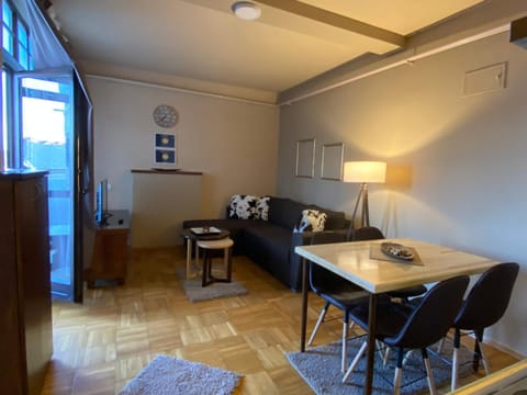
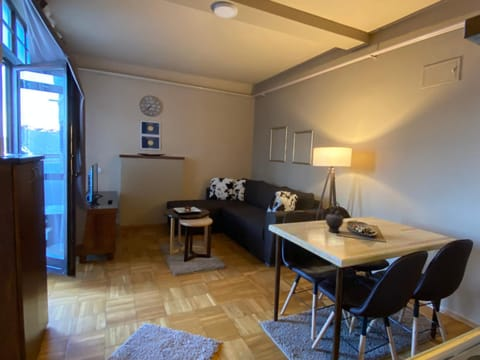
+ teapot [325,201,347,233]
